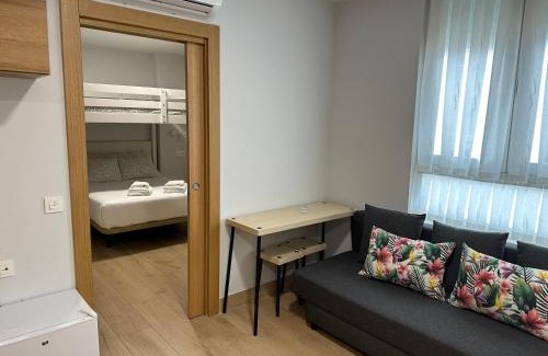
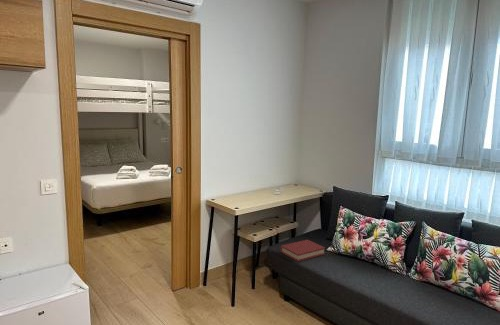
+ hardback book [279,239,326,262]
